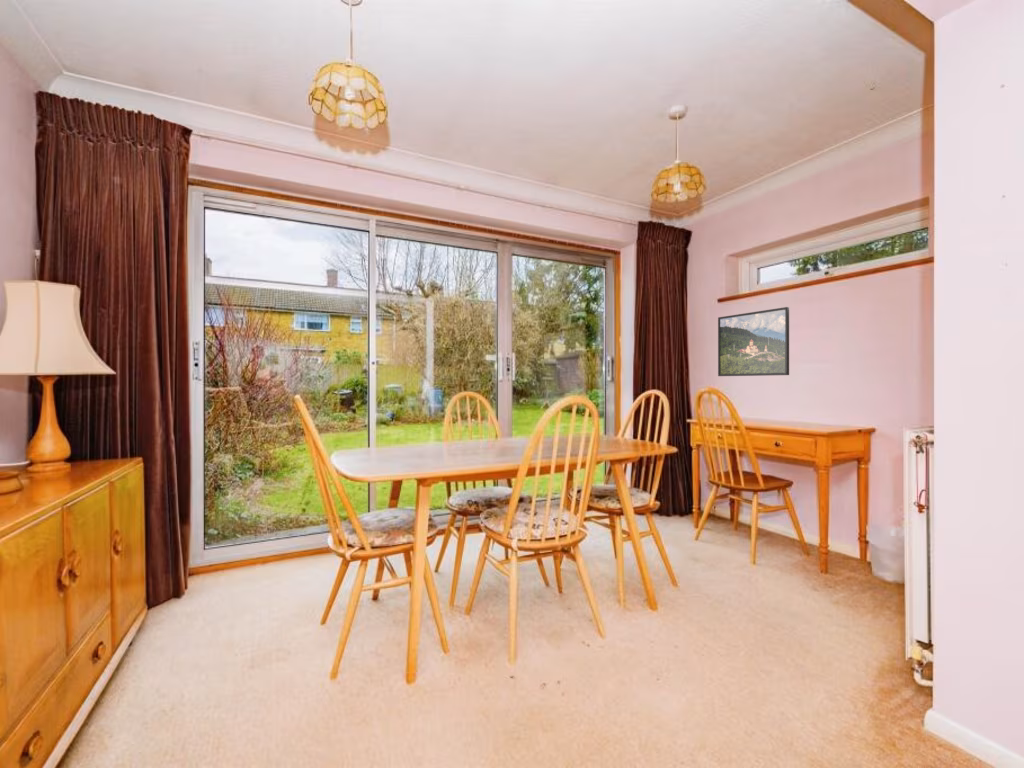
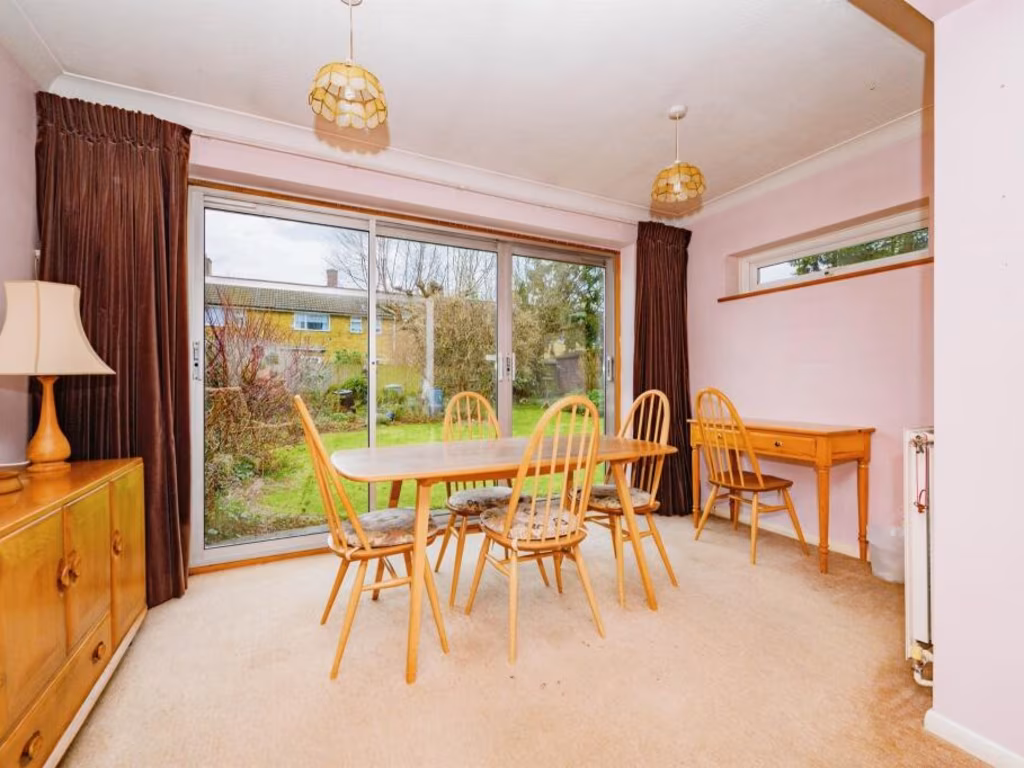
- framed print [717,306,790,377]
